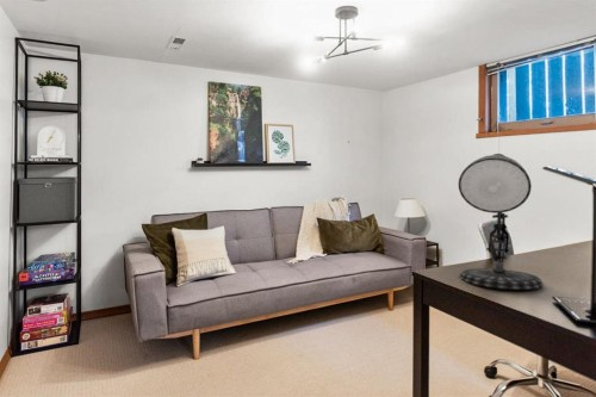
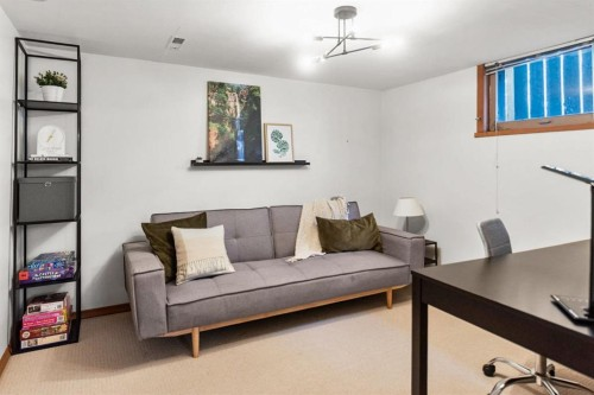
- desk lamp [458,153,545,291]
